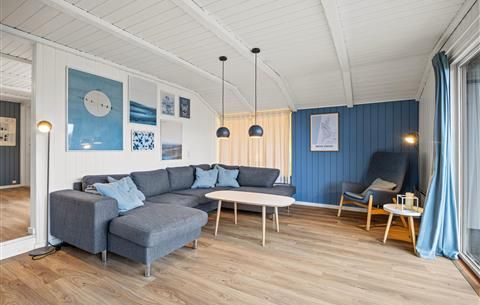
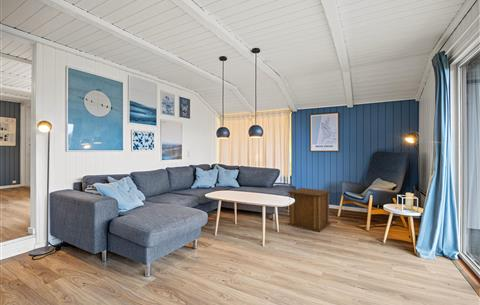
+ side table [287,187,332,233]
